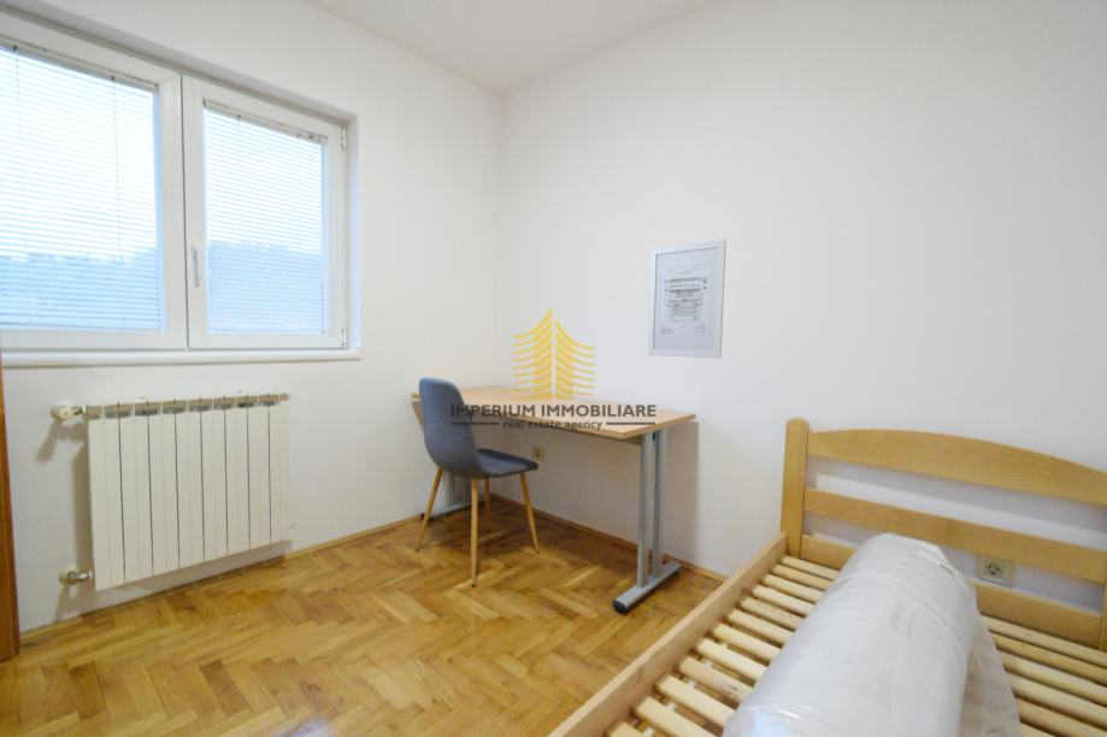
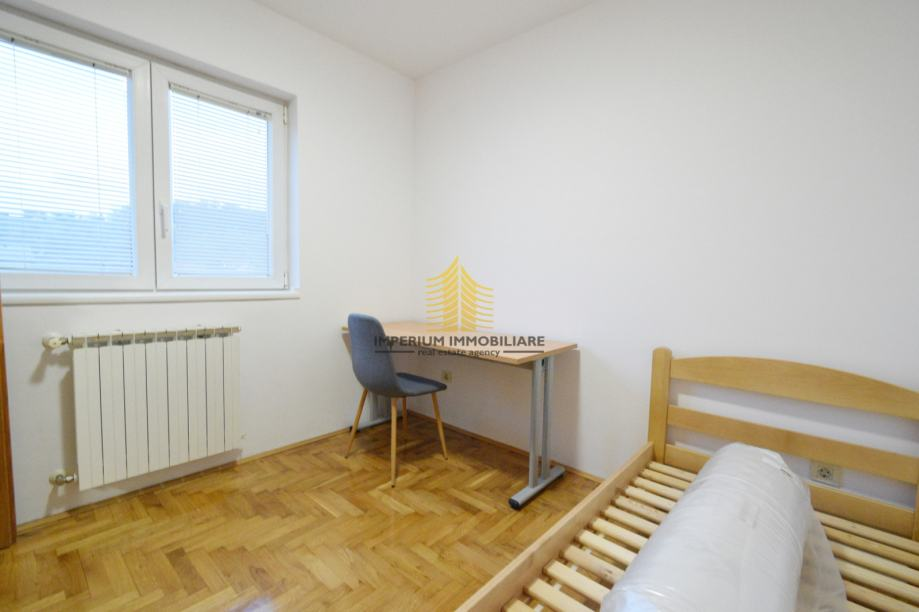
- wall art [647,238,728,360]
